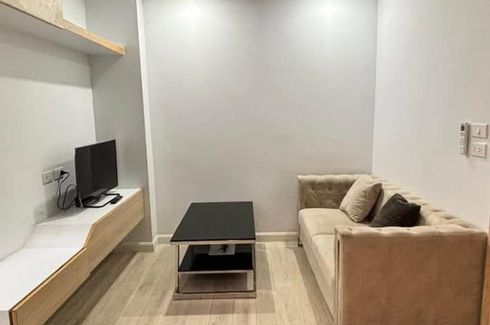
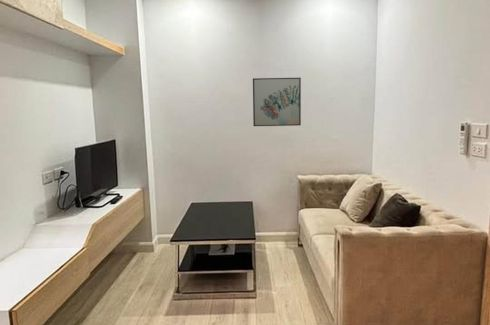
+ wall art [252,77,302,127]
